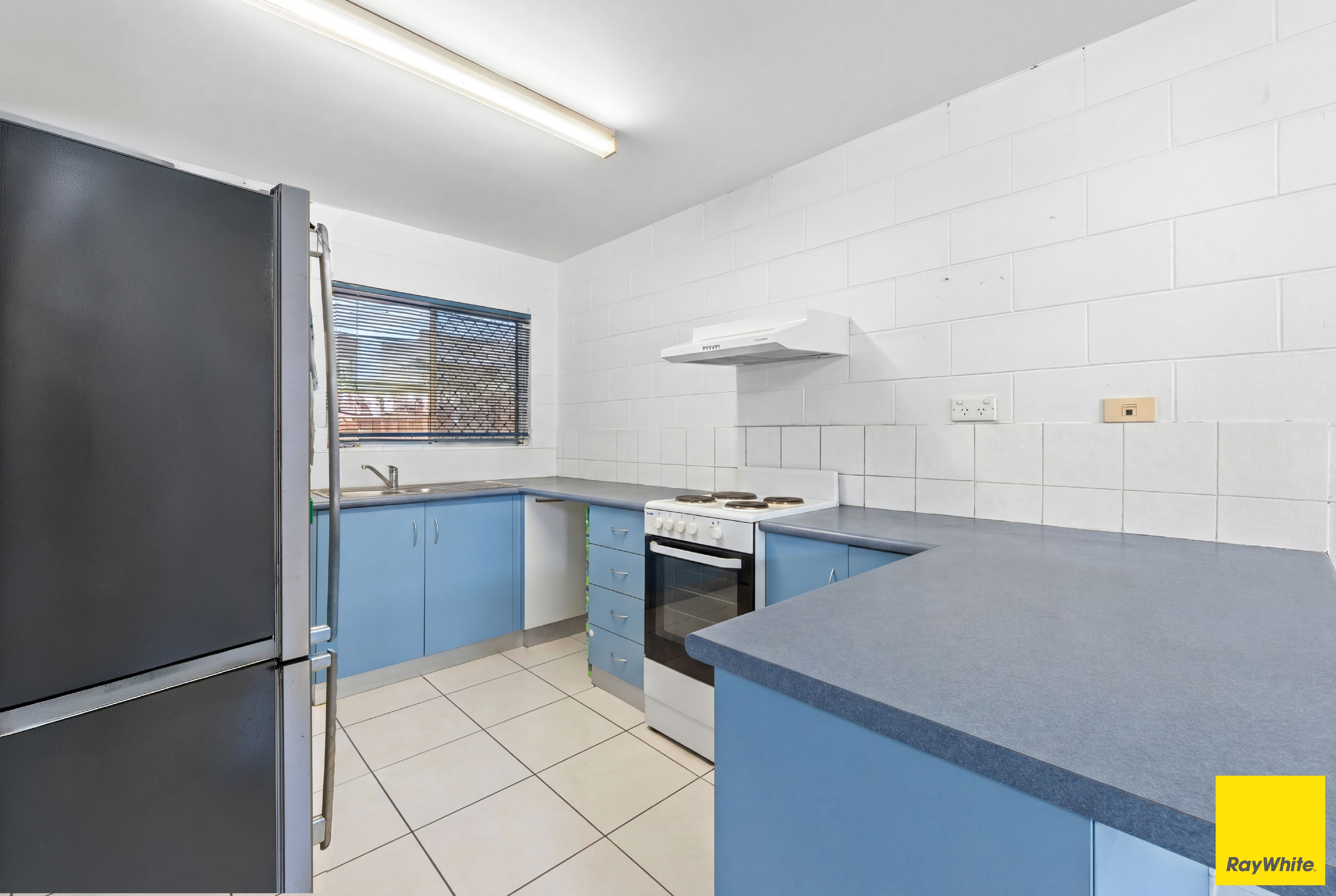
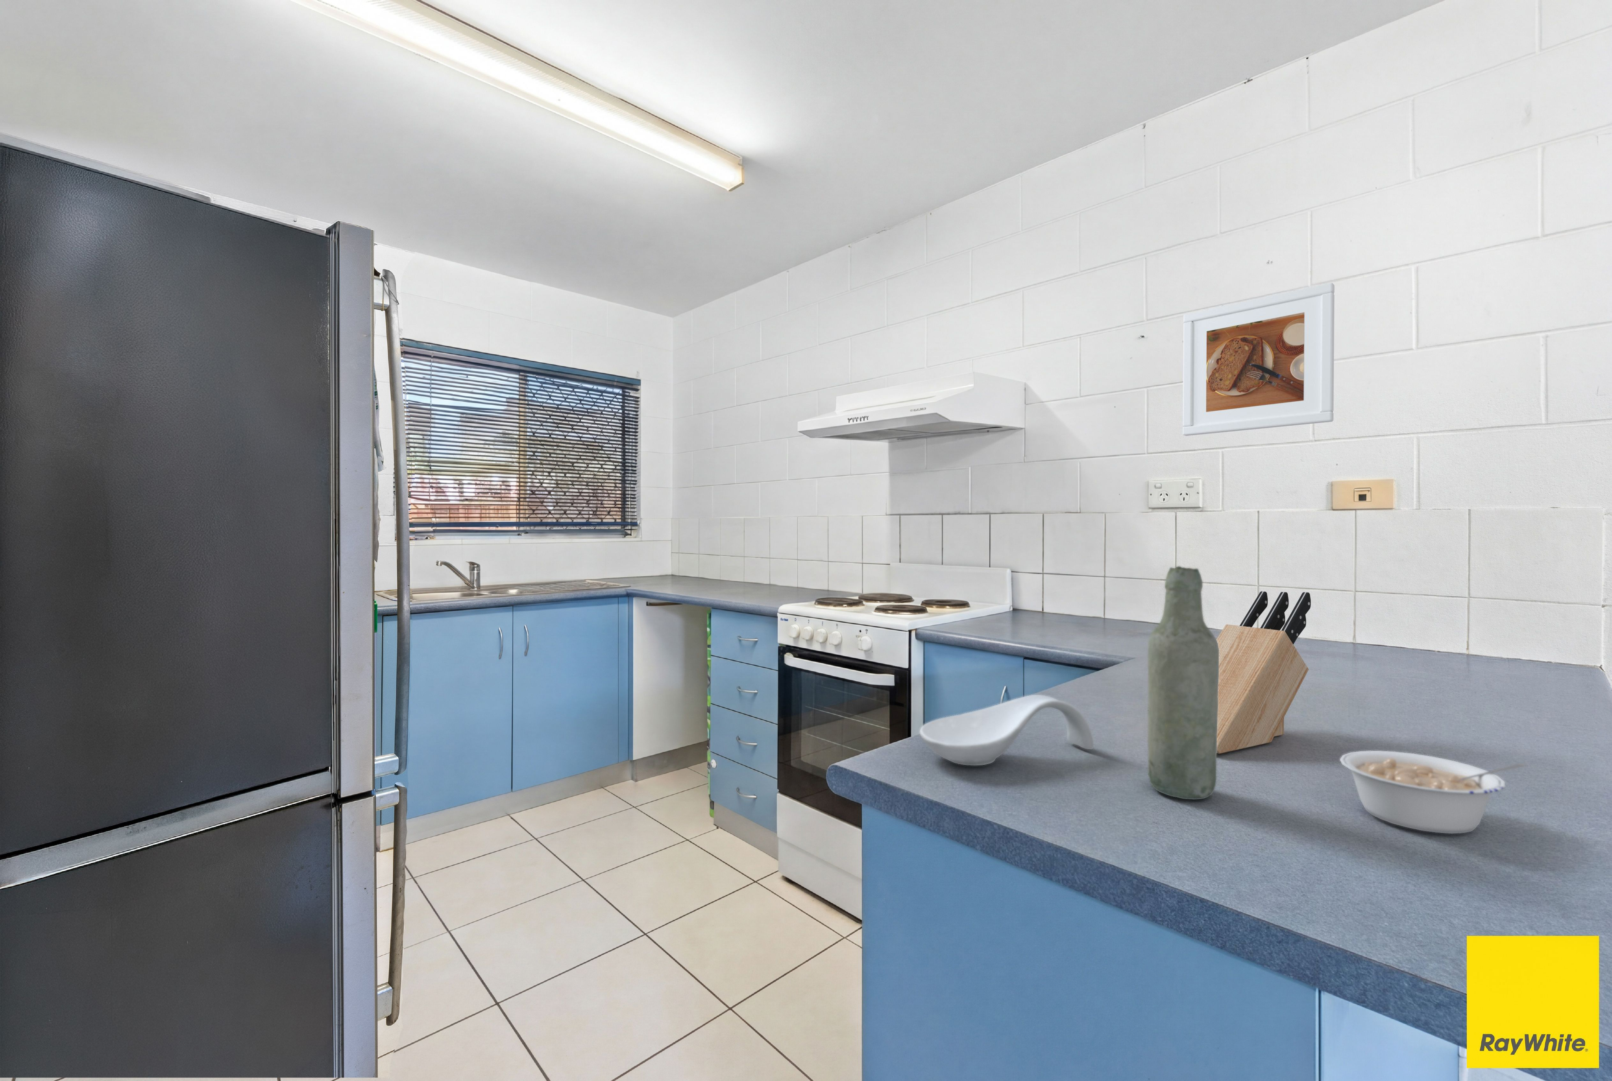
+ bottle [1147,566,1219,800]
+ legume [1339,750,1528,834]
+ knife block [1216,591,1312,754]
+ spoon rest [919,694,1094,766]
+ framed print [1182,282,1334,437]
